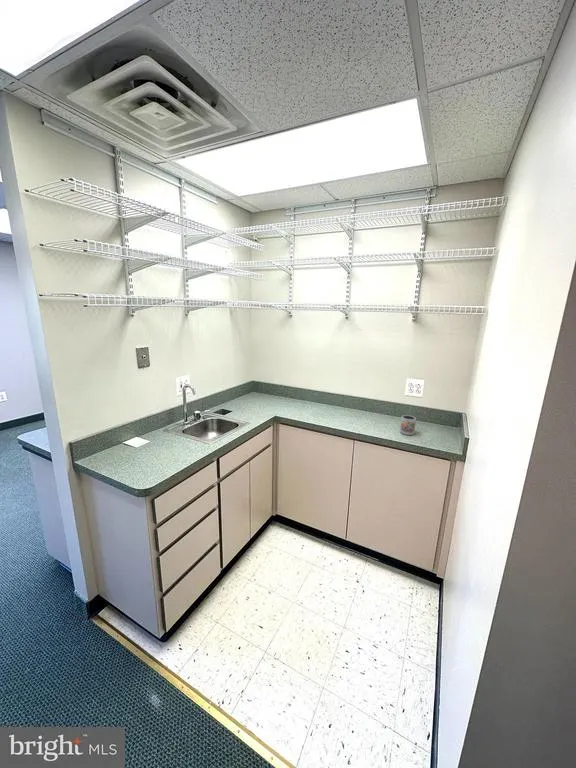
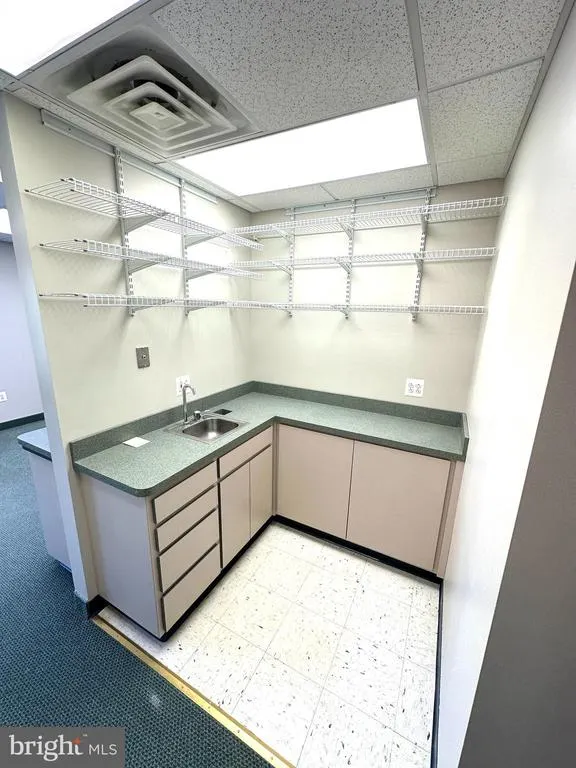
- mug [399,414,417,436]
